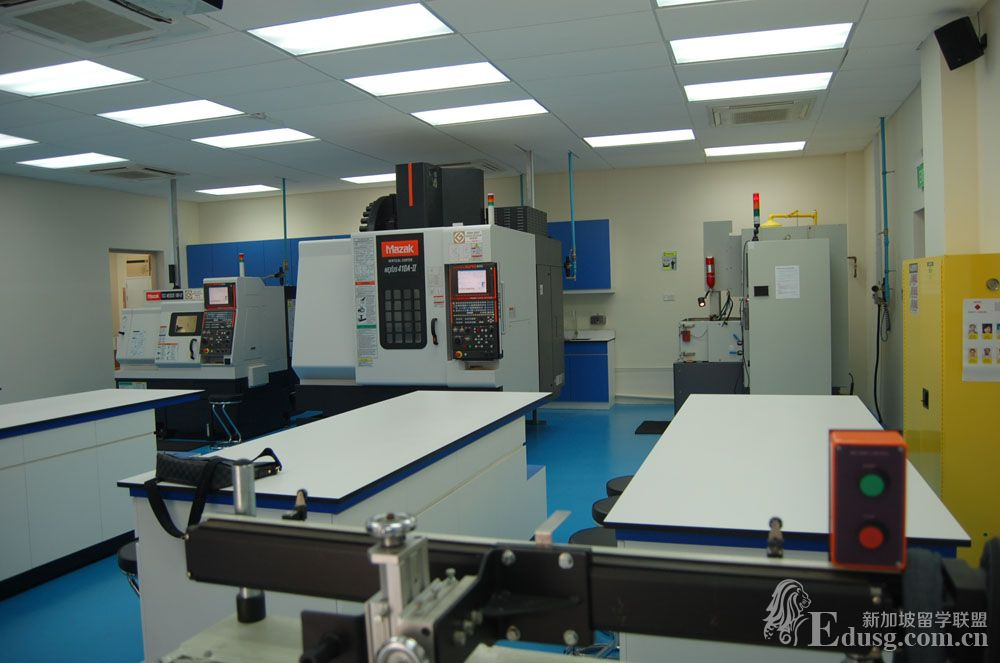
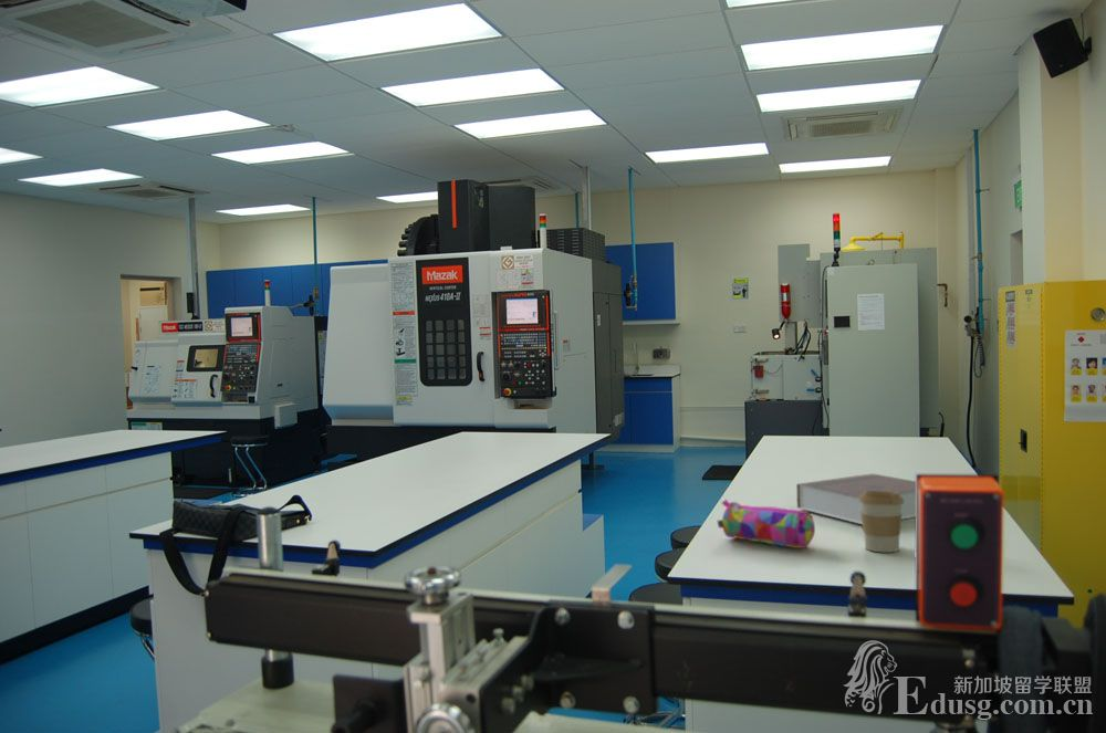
+ coffee cup [859,491,904,553]
+ pencil case [717,499,816,549]
+ book [795,472,917,525]
